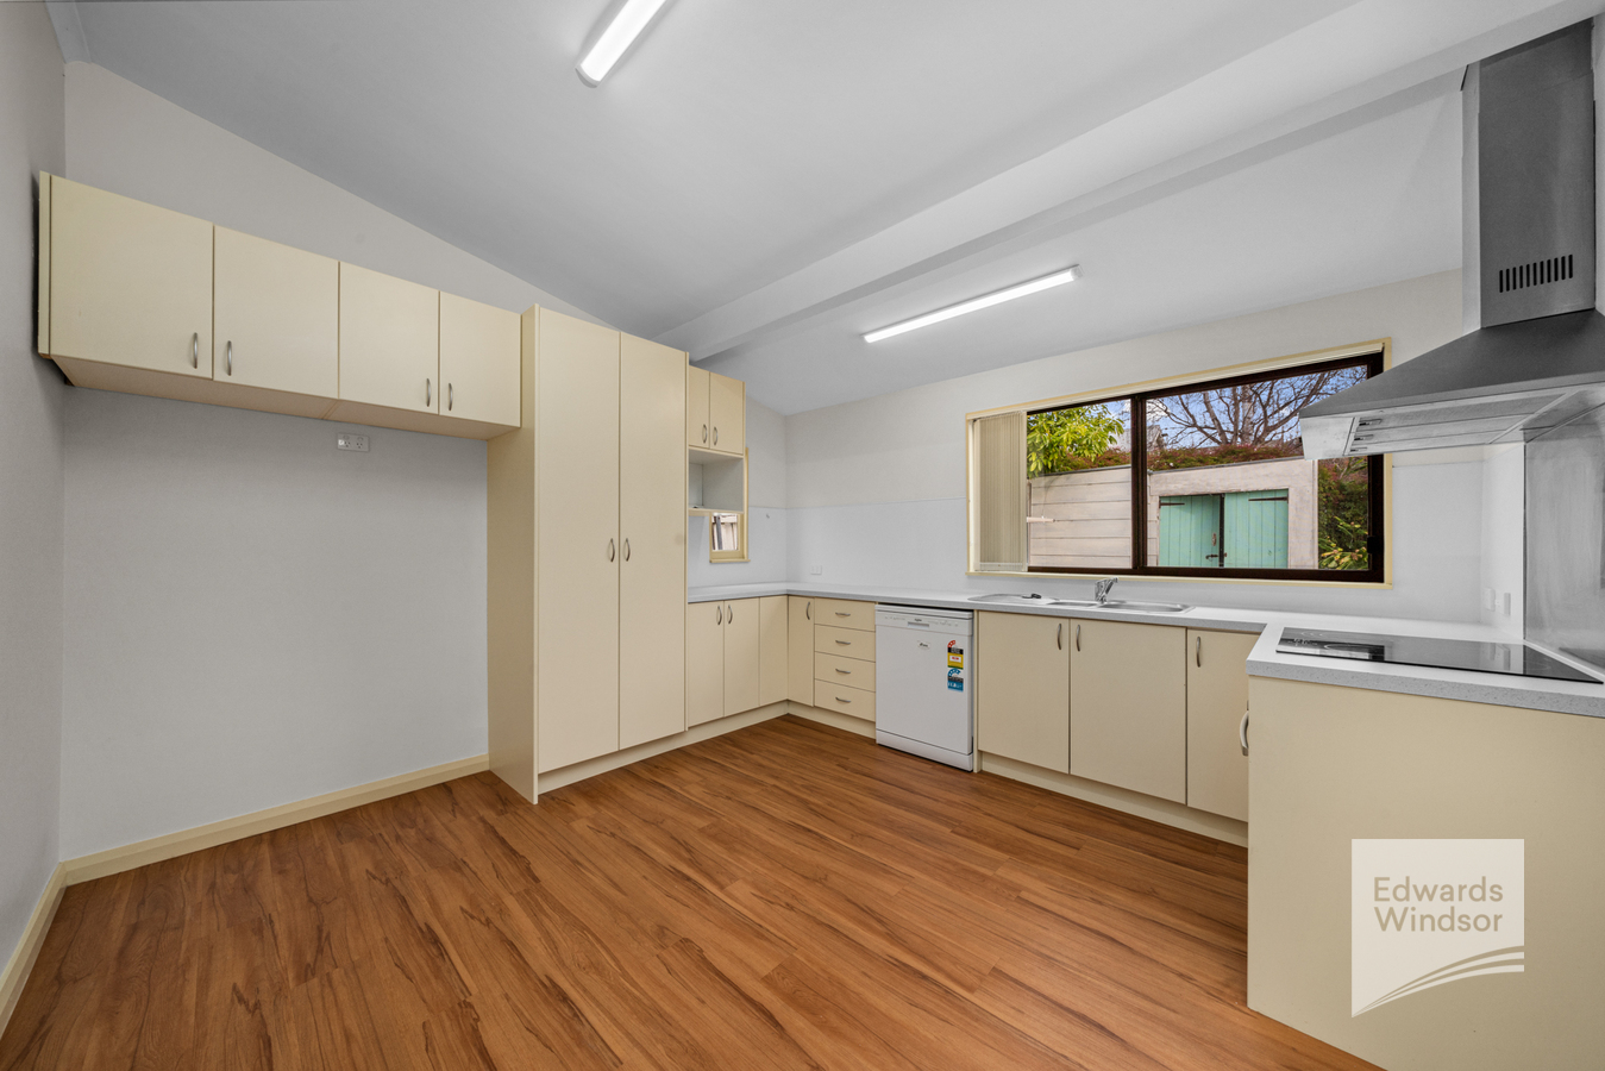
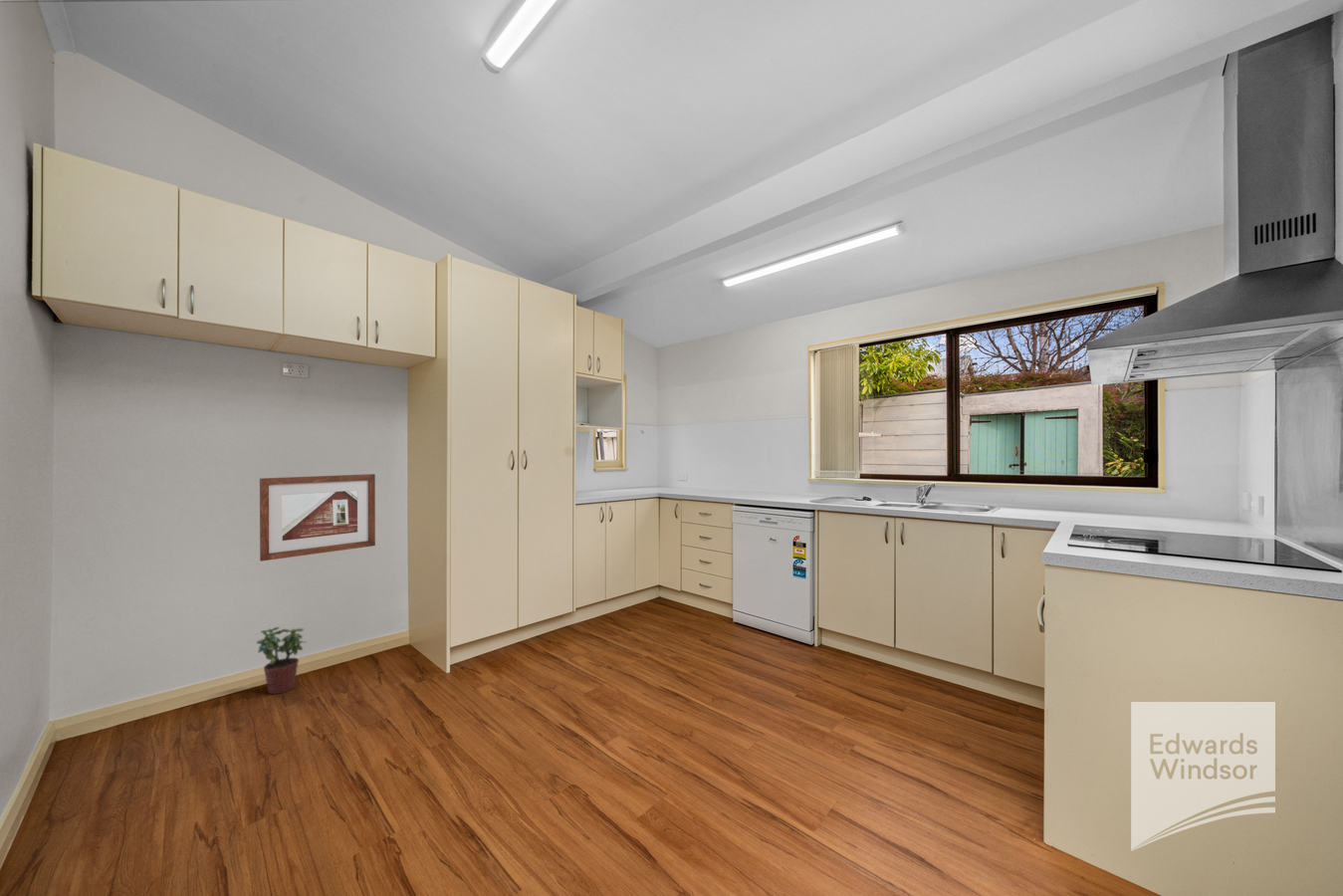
+ picture frame [259,473,376,562]
+ potted plant [256,626,308,695]
